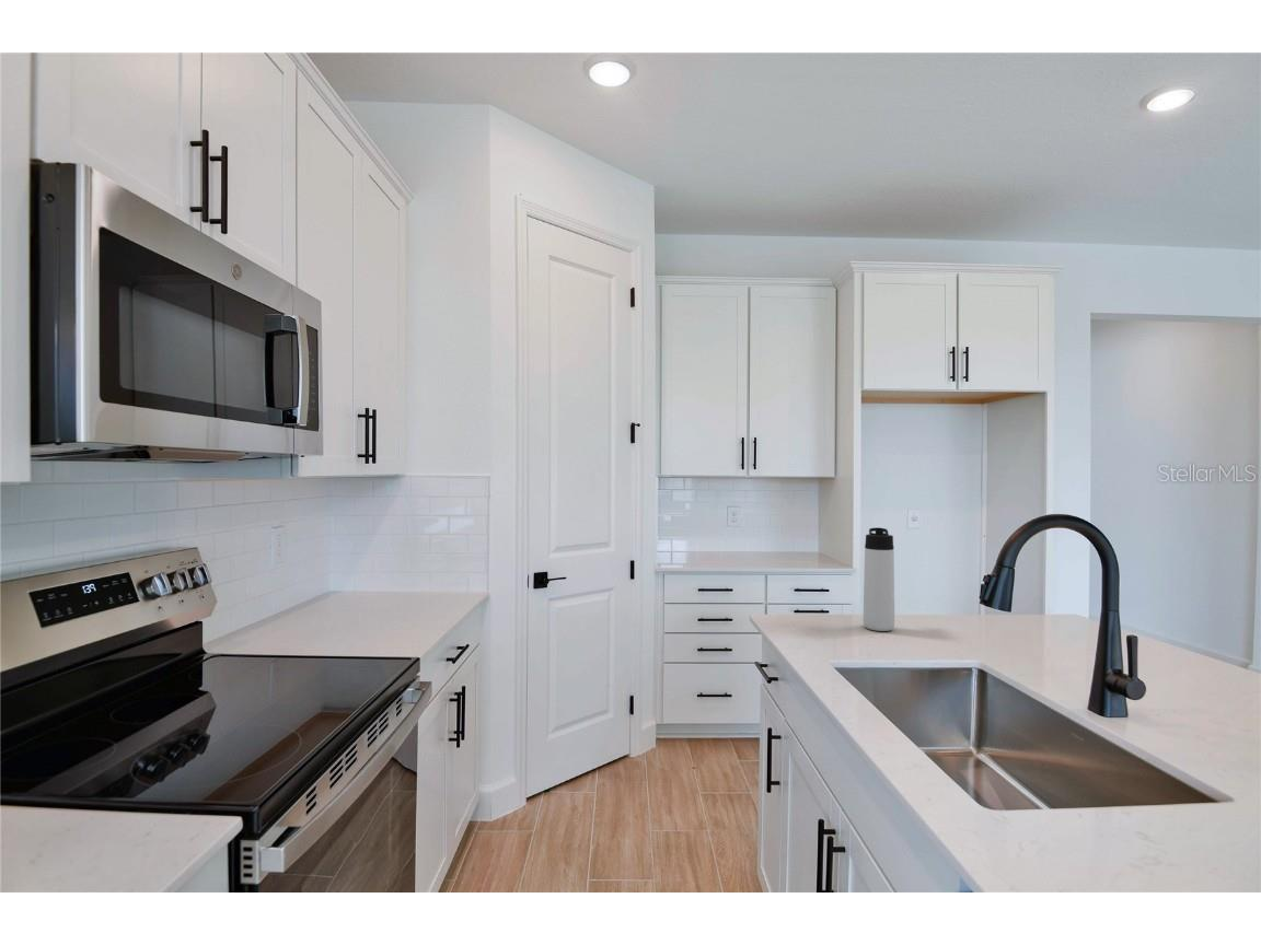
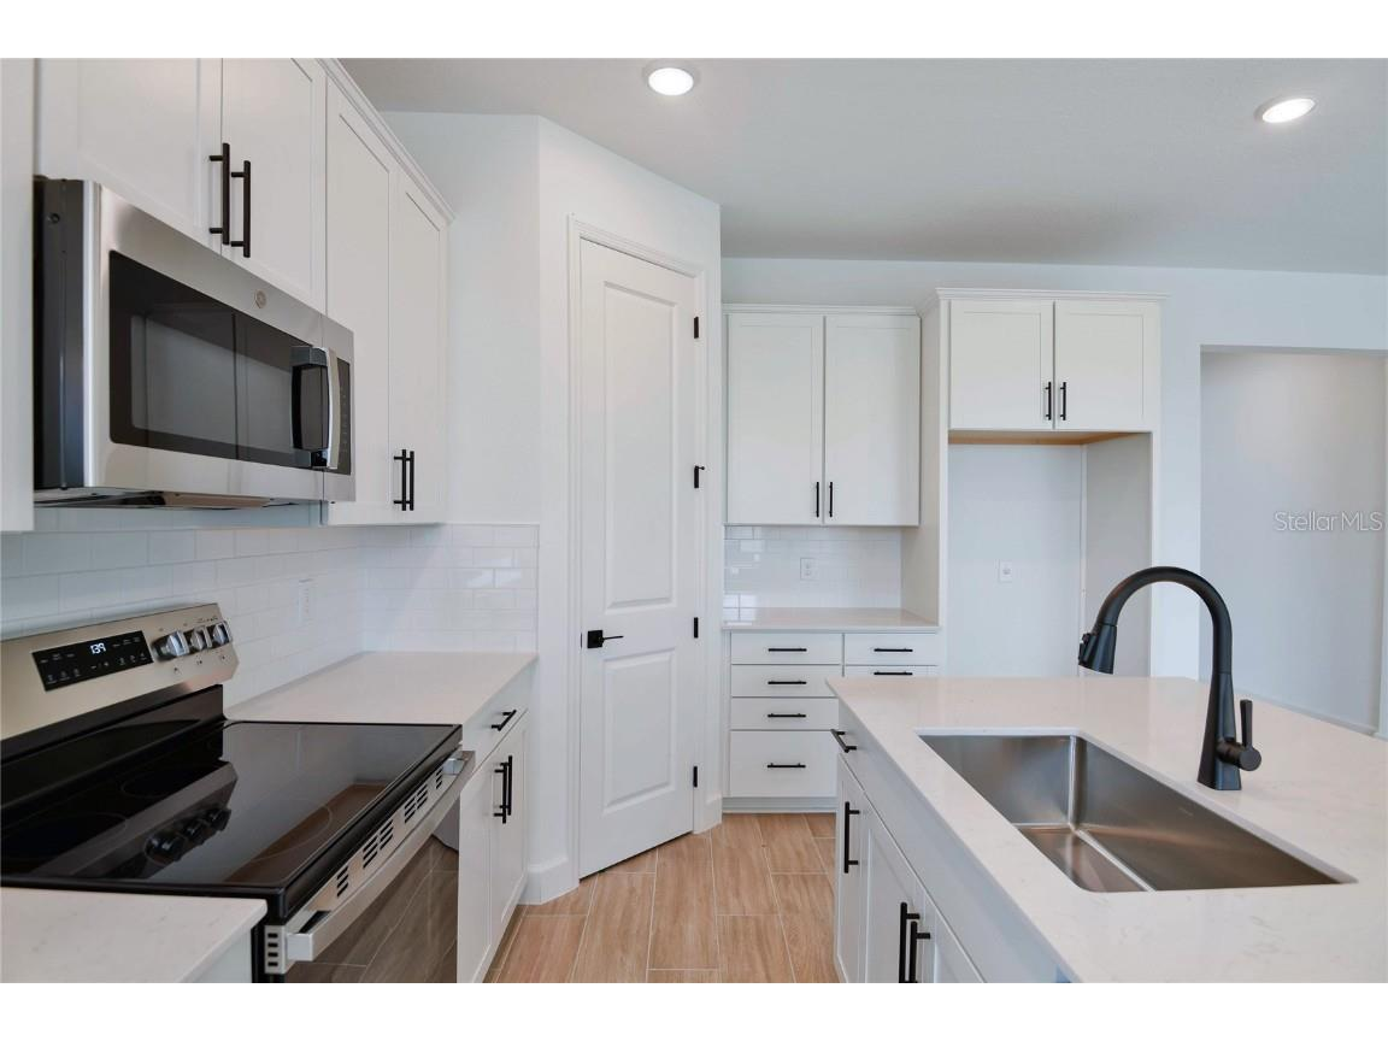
- thermos bottle [863,527,895,632]
